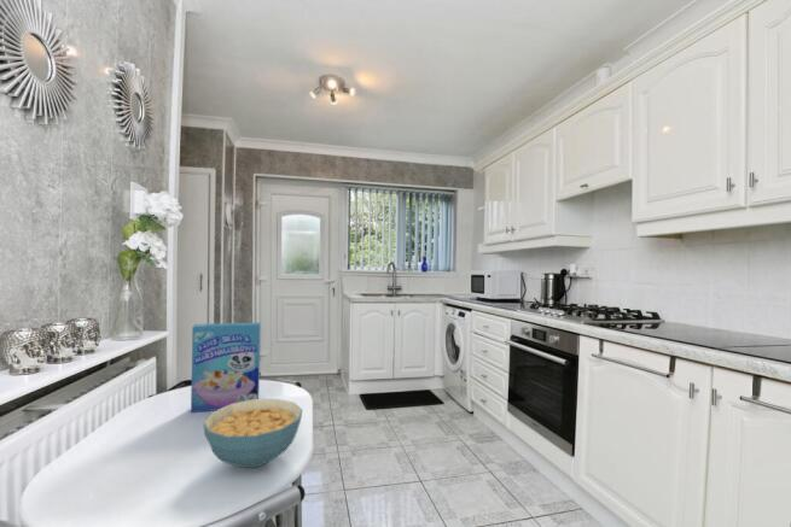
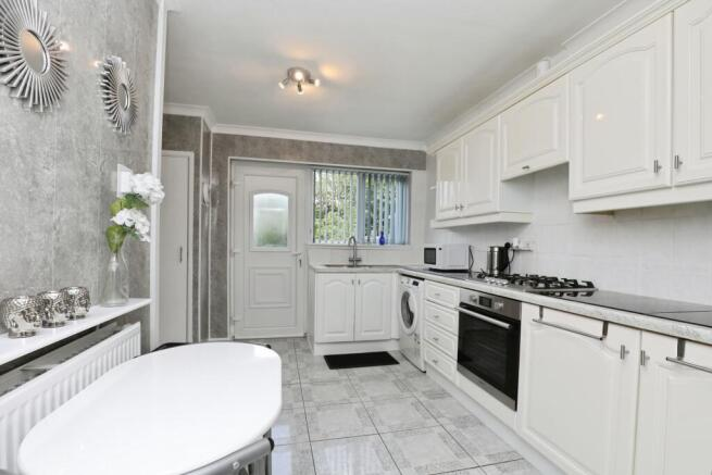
- cereal bowl [202,398,303,469]
- cereal box [190,321,262,414]
